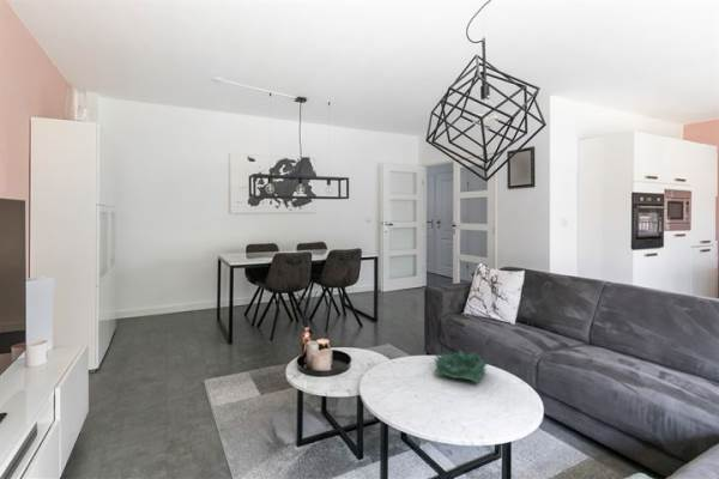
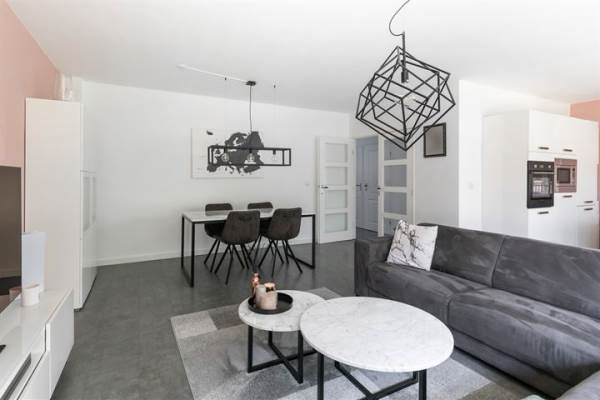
- decorative bowl [433,350,490,384]
